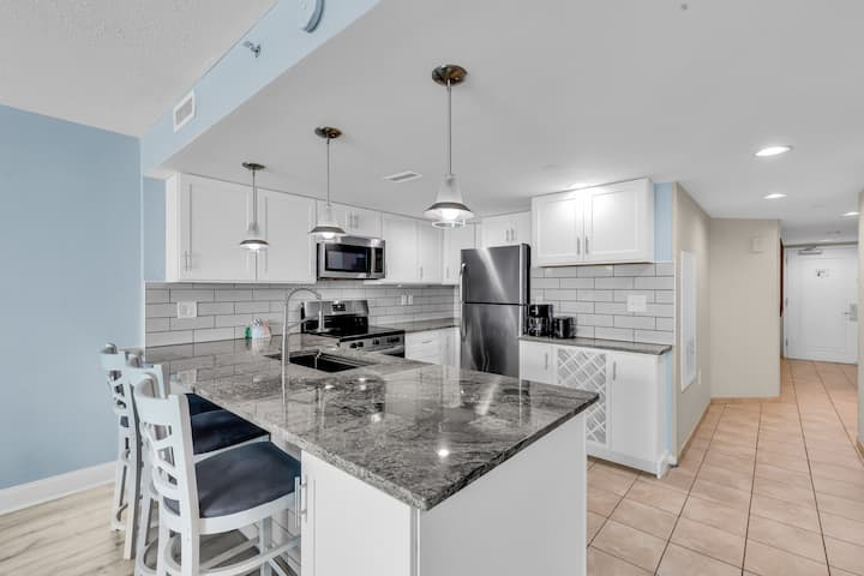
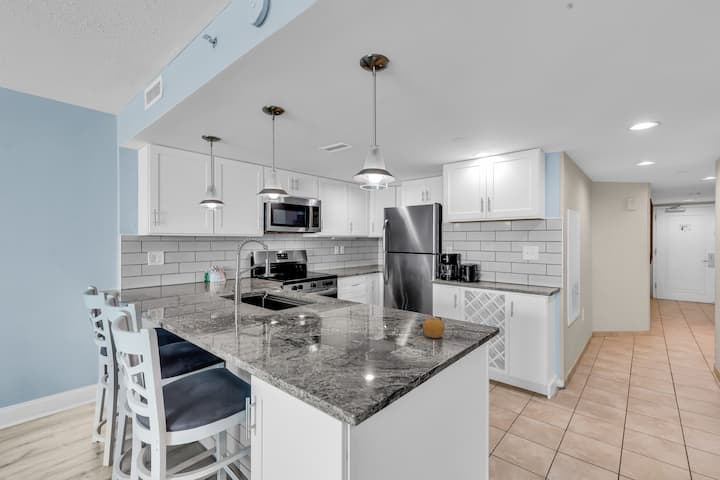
+ fruit [422,313,446,339]
